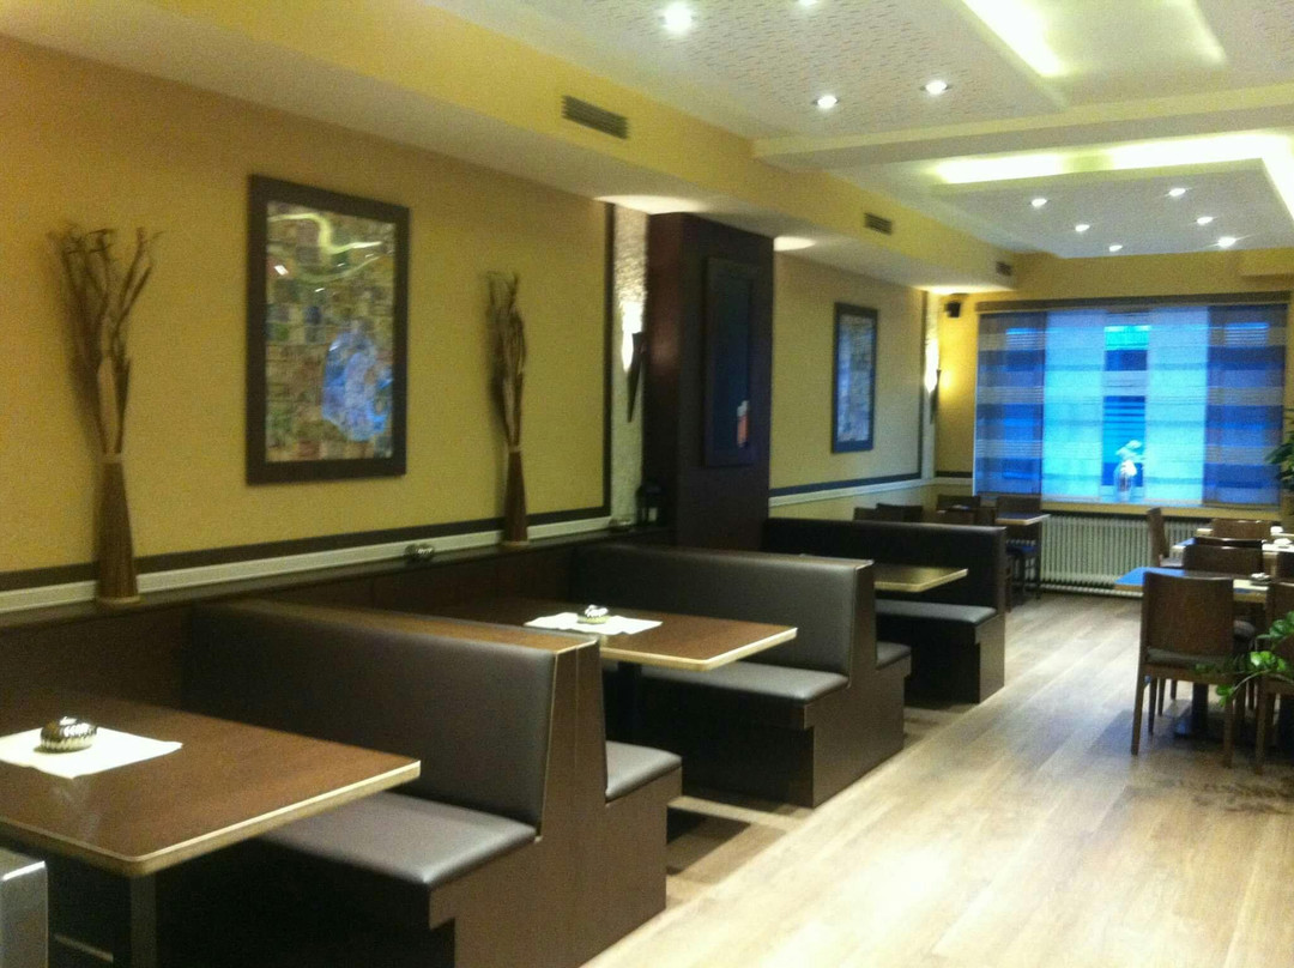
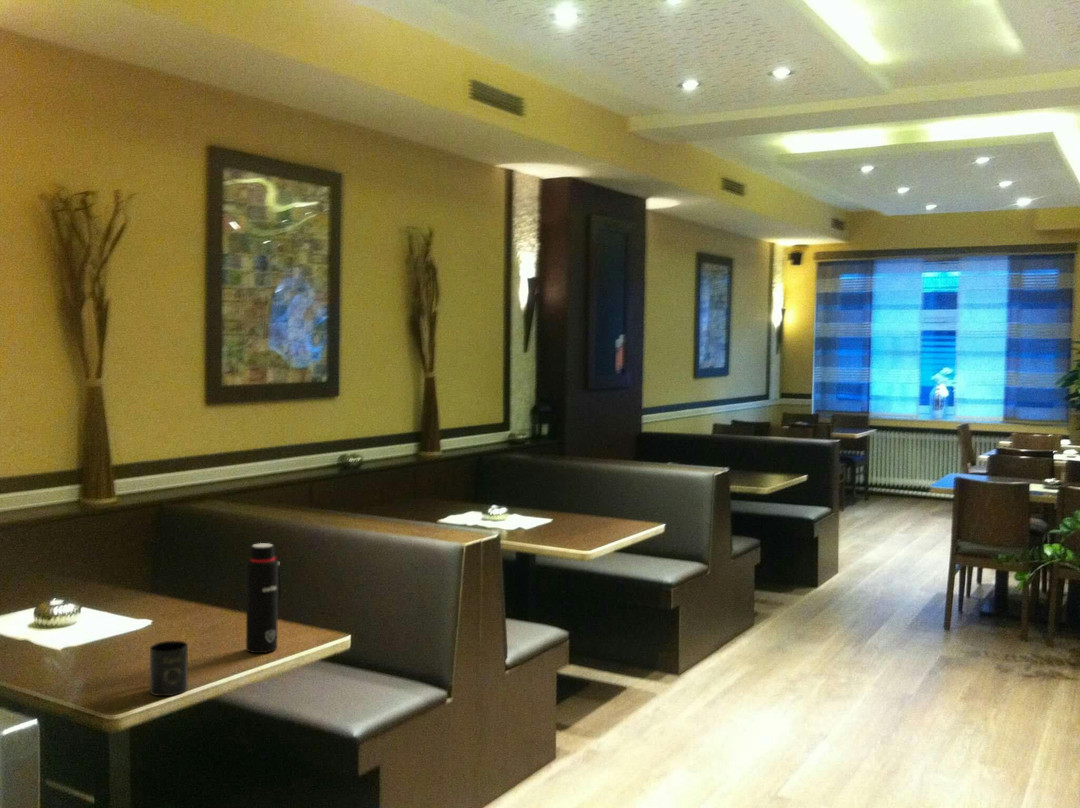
+ water bottle [245,542,282,654]
+ mug [149,640,189,697]
